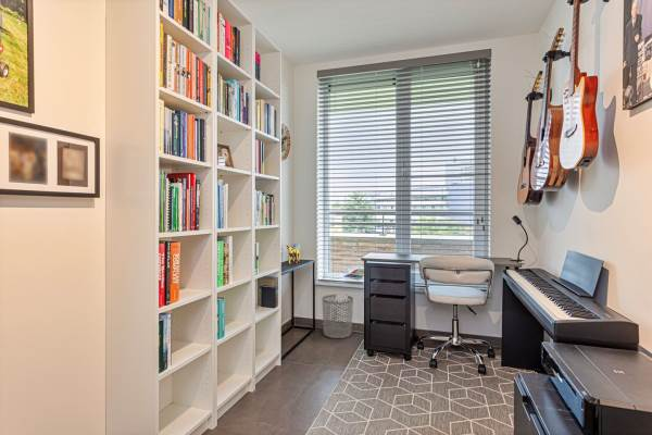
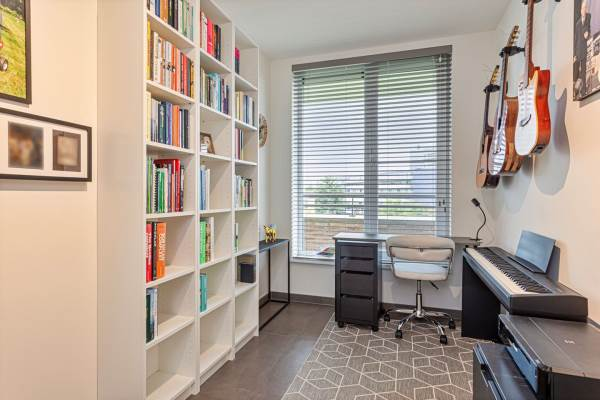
- waste bin [322,294,354,339]
